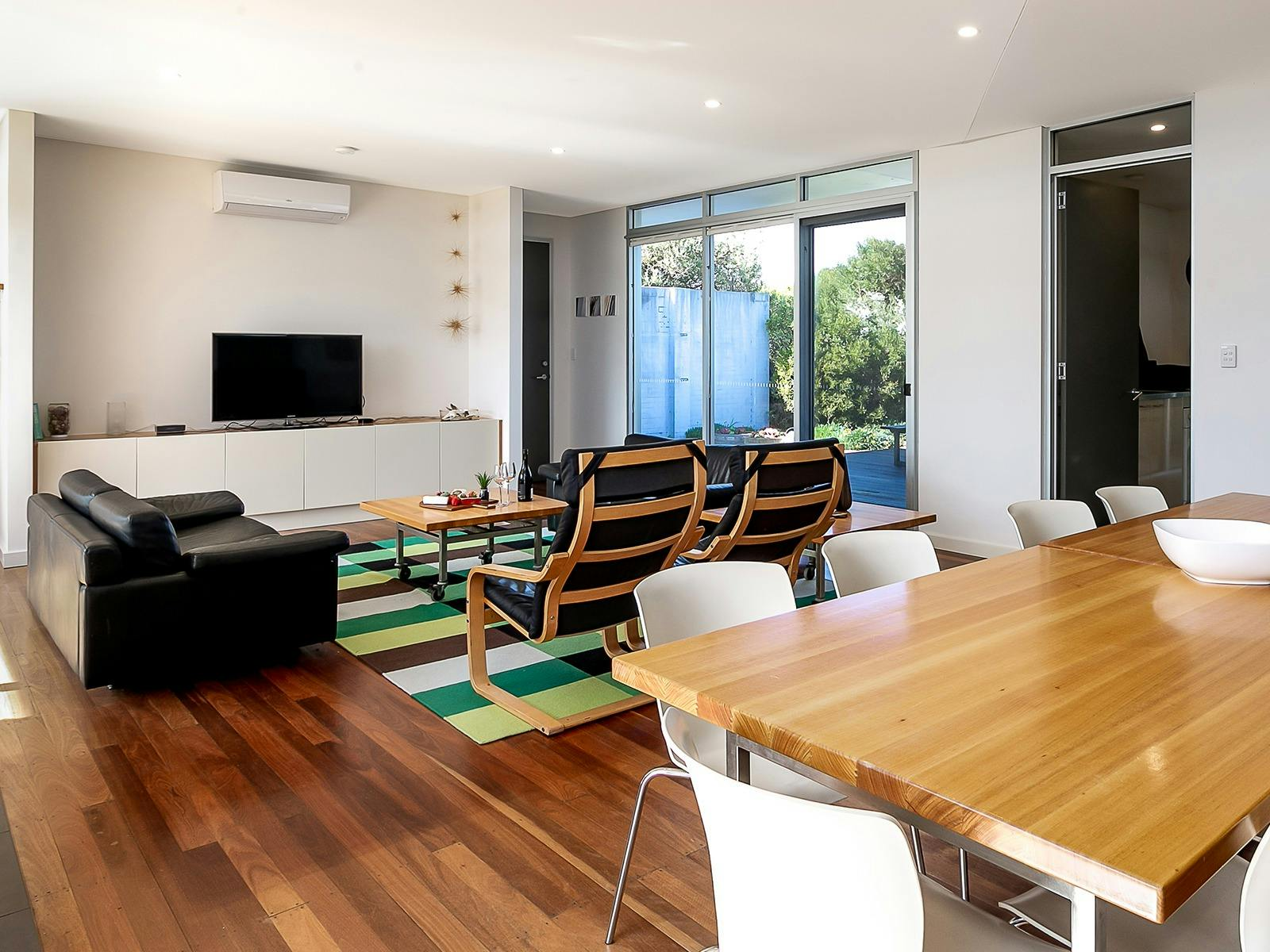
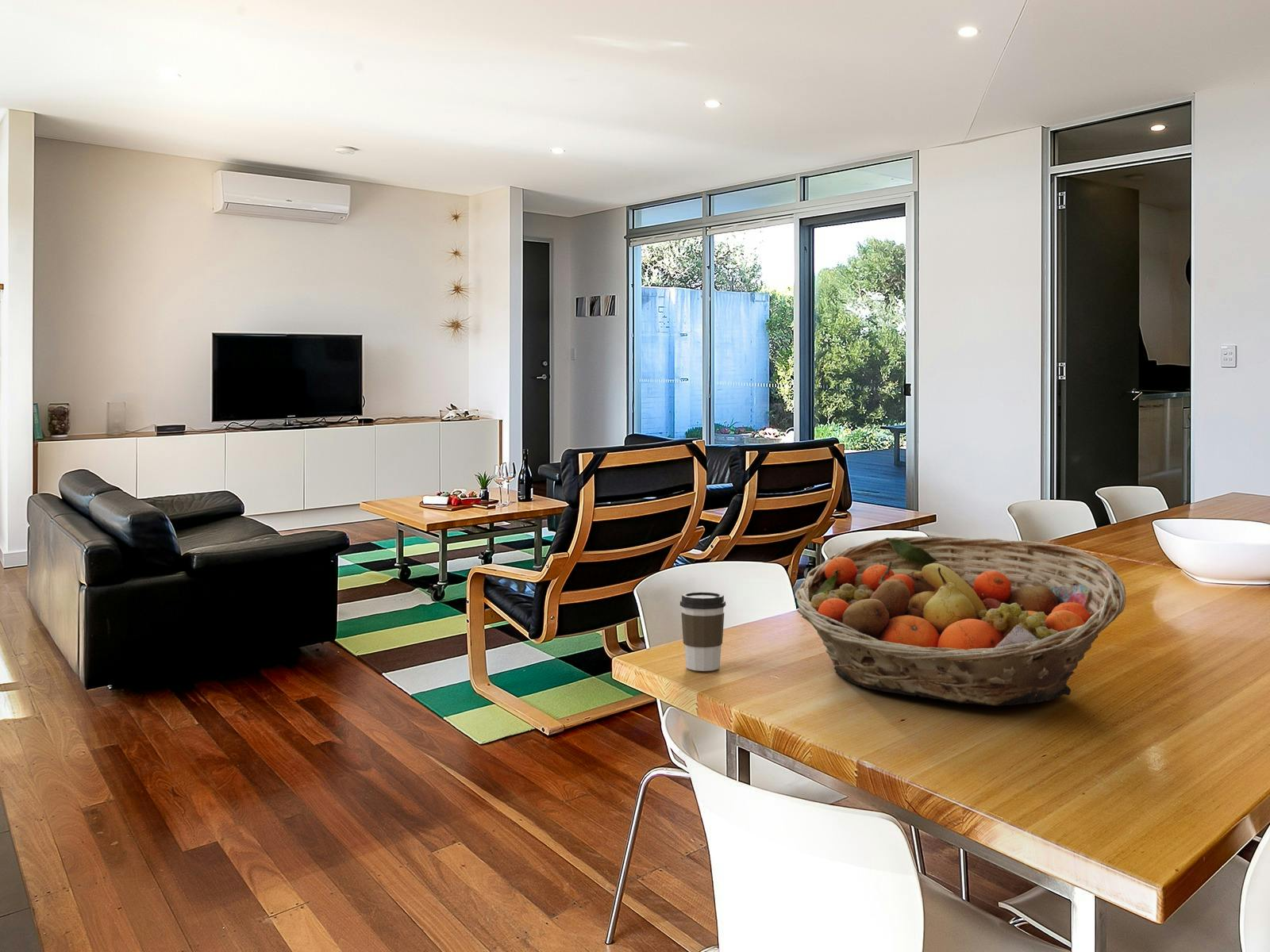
+ fruit basket [794,536,1126,707]
+ coffee cup [679,591,726,672]
